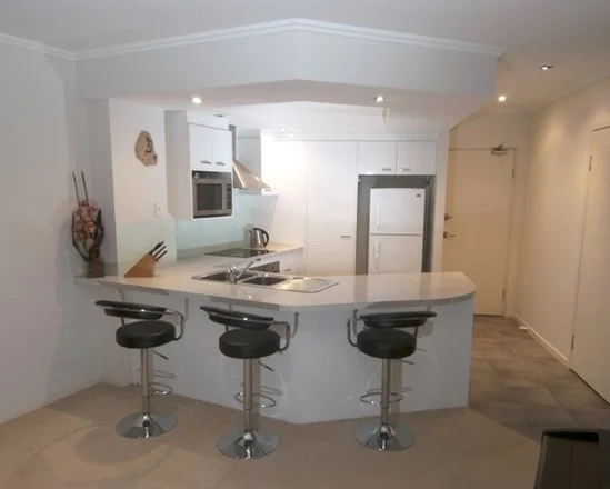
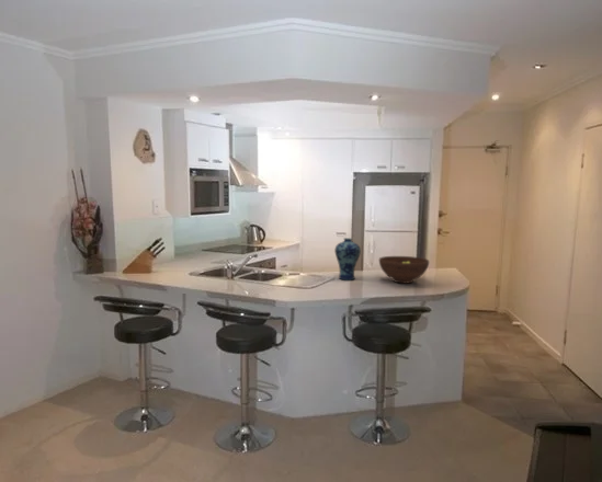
+ fruit bowl [378,255,430,284]
+ vase [333,237,362,280]
